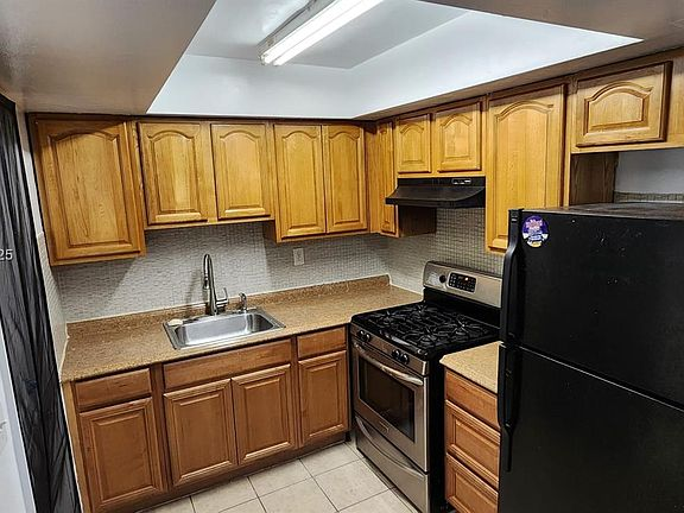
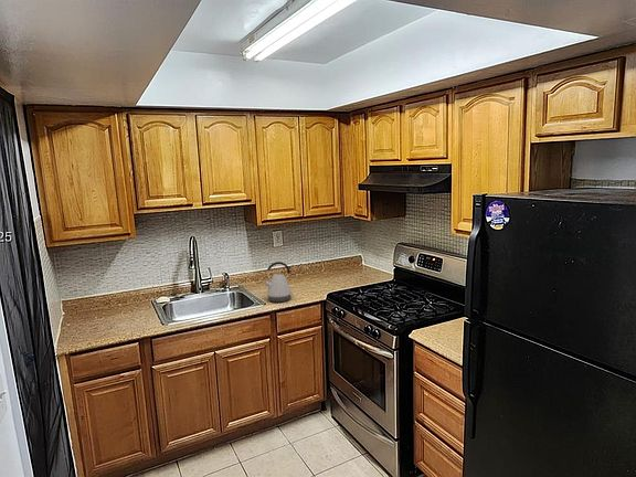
+ kettle [263,261,294,303]
